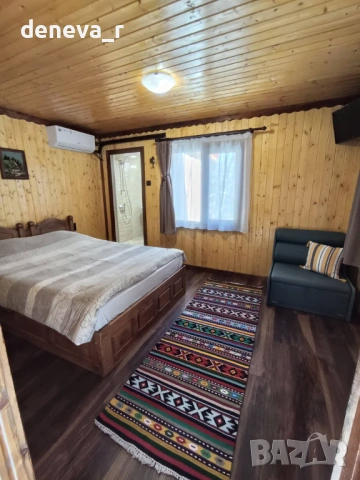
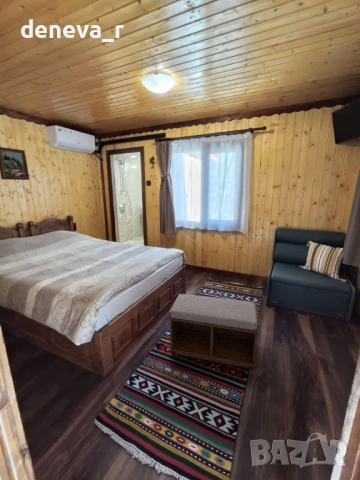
+ bench [168,293,260,369]
